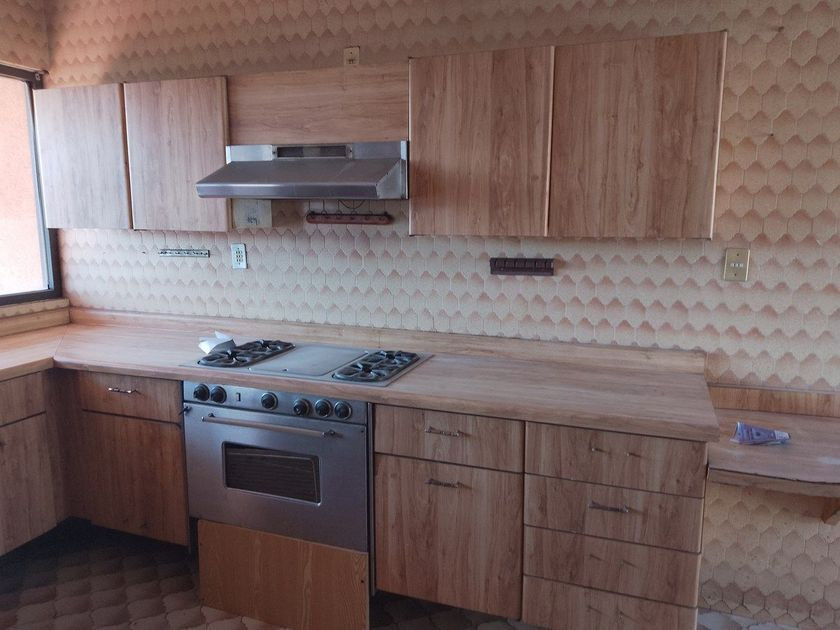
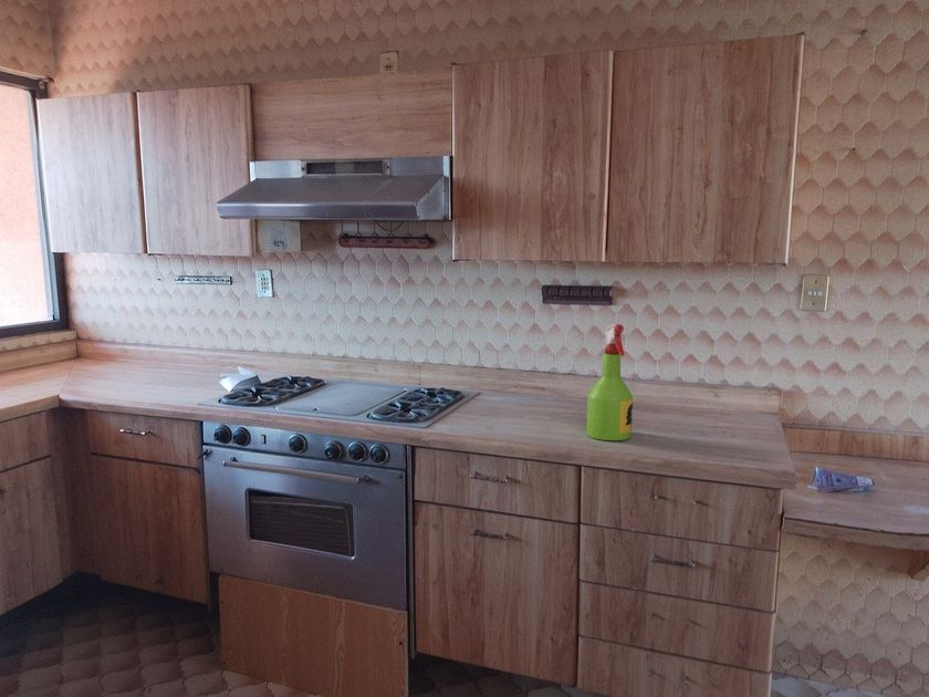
+ spray bottle [586,323,634,441]
